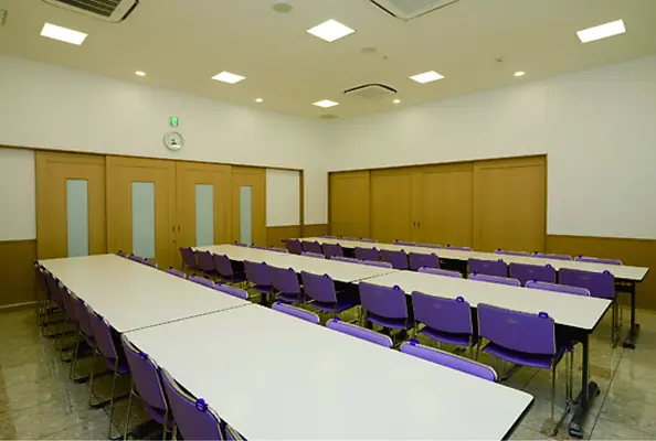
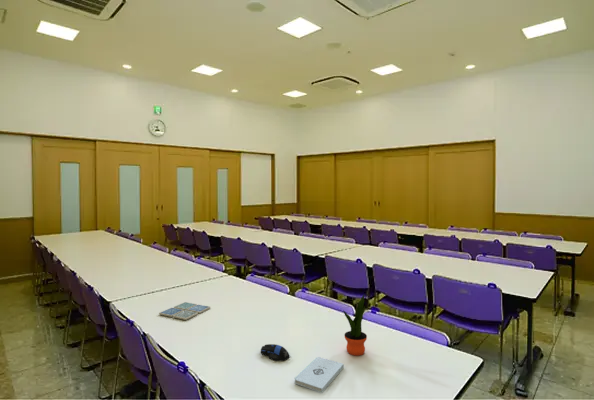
+ drink coaster [158,301,211,321]
+ potted plant [342,294,368,357]
+ computer mouse [260,343,291,362]
+ notepad [294,356,345,394]
